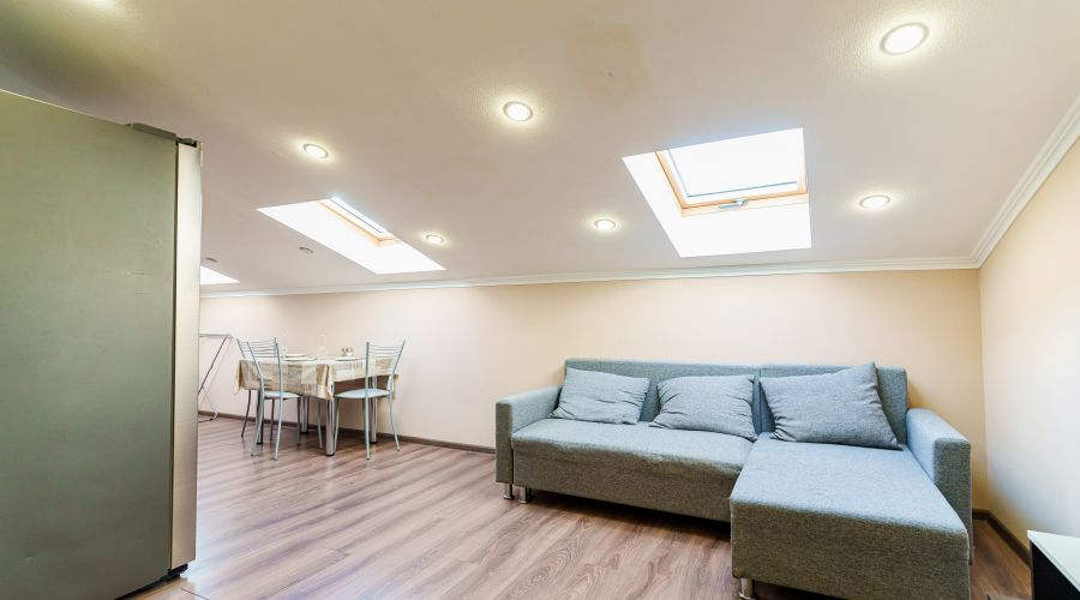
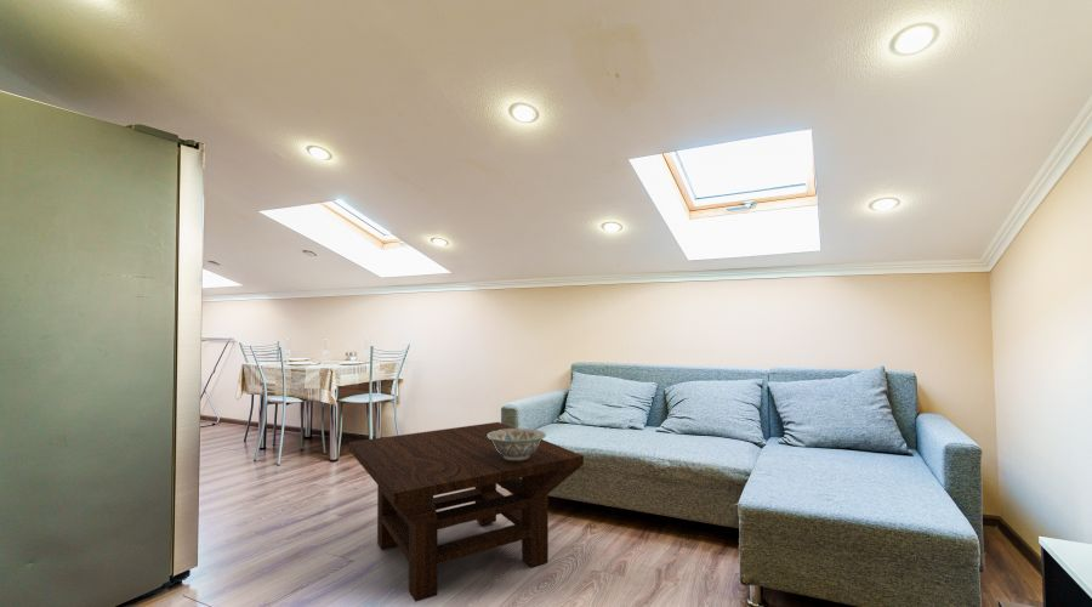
+ decorative bowl [488,427,547,460]
+ coffee table [347,421,585,603]
